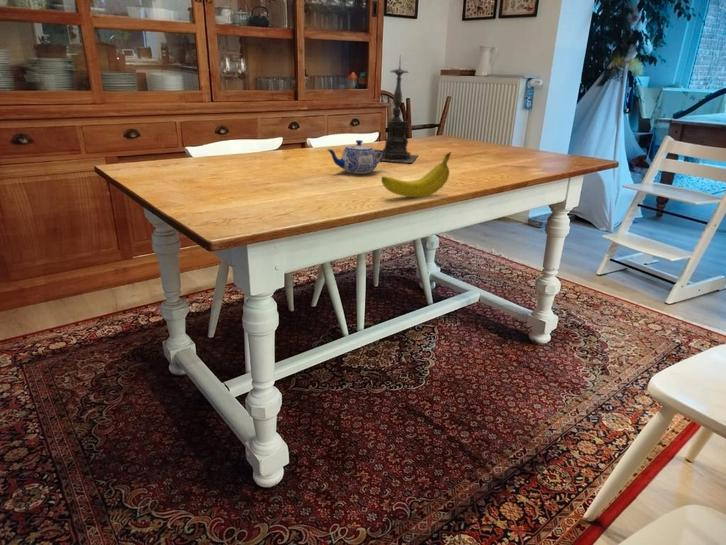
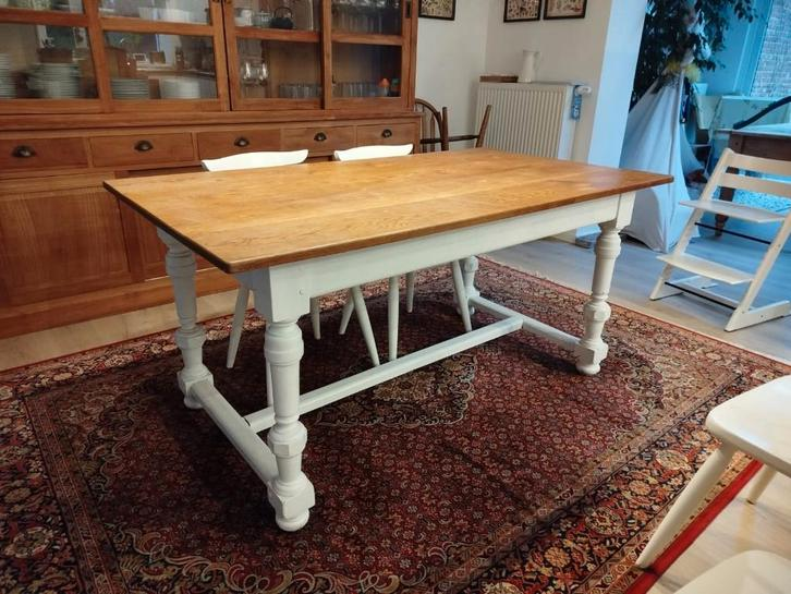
- candle holder [375,54,420,164]
- teapot [326,139,384,175]
- fruit [381,151,452,198]
